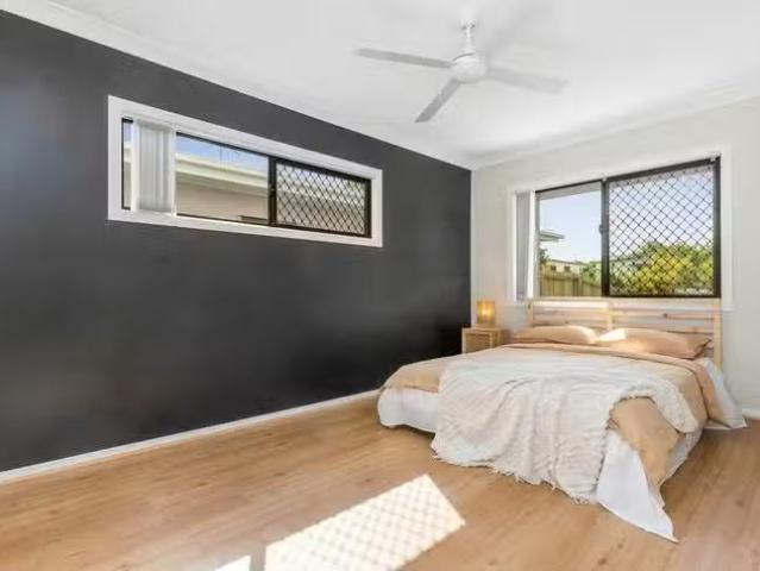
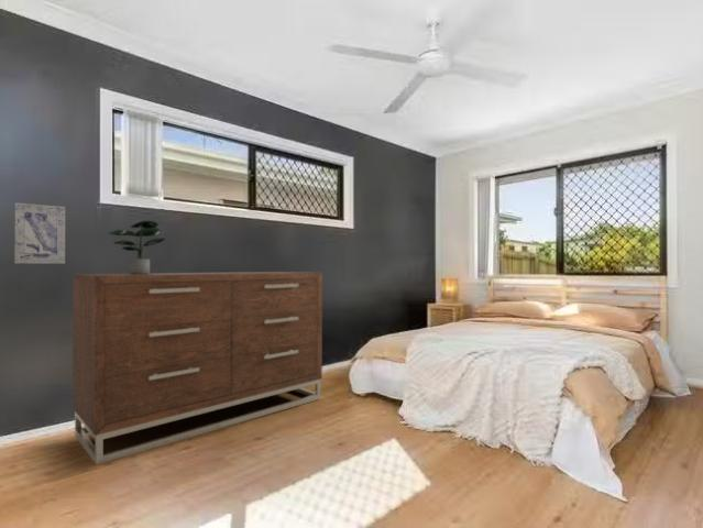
+ wall art [14,201,66,265]
+ potted plant [107,219,167,274]
+ dresser [72,271,323,465]
